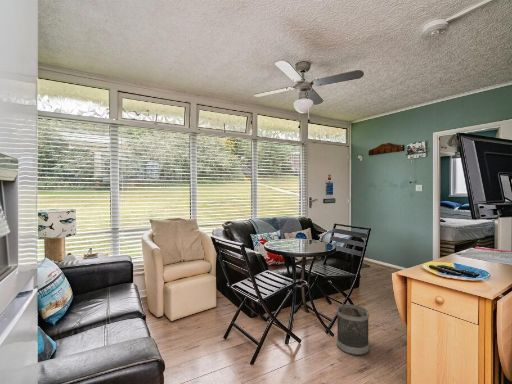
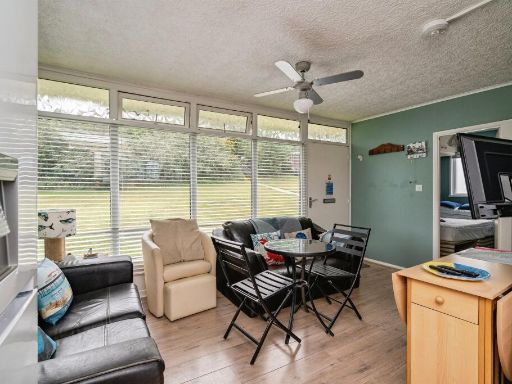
- wastebasket [336,303,370,356]
